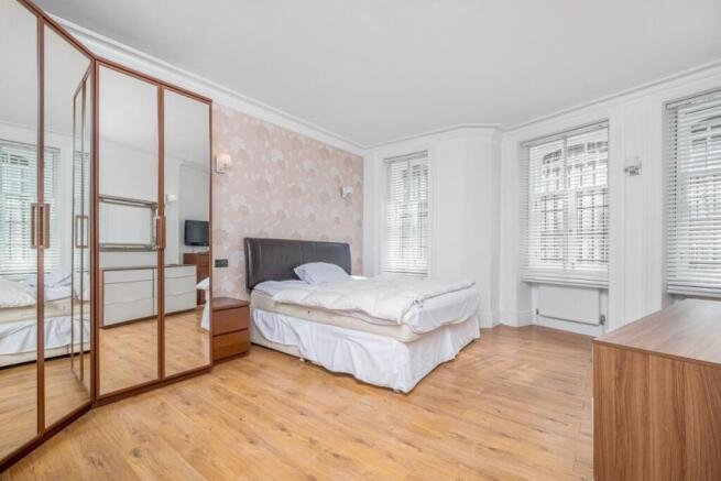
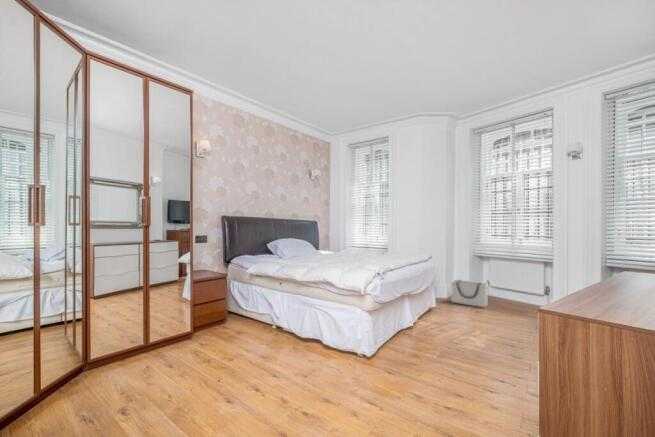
+ storage bin [450,278,490,308]
